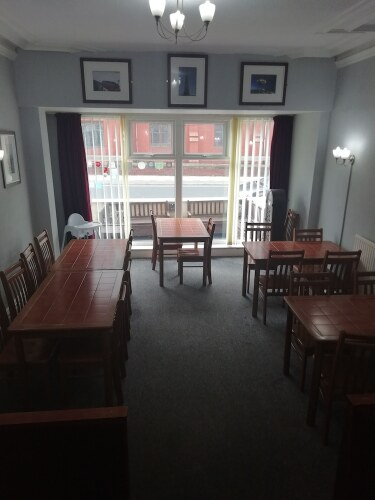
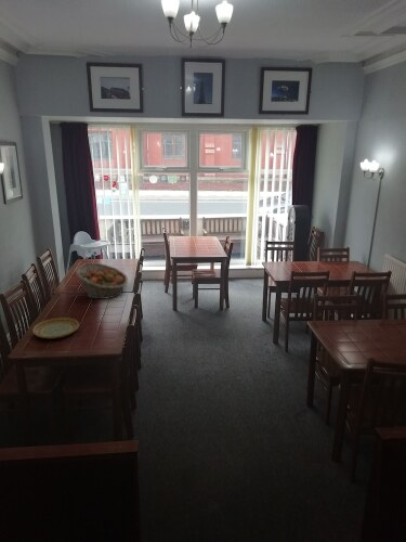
+ plate [31,317,80,340]
+ fruit basket [75,262,129,300]
